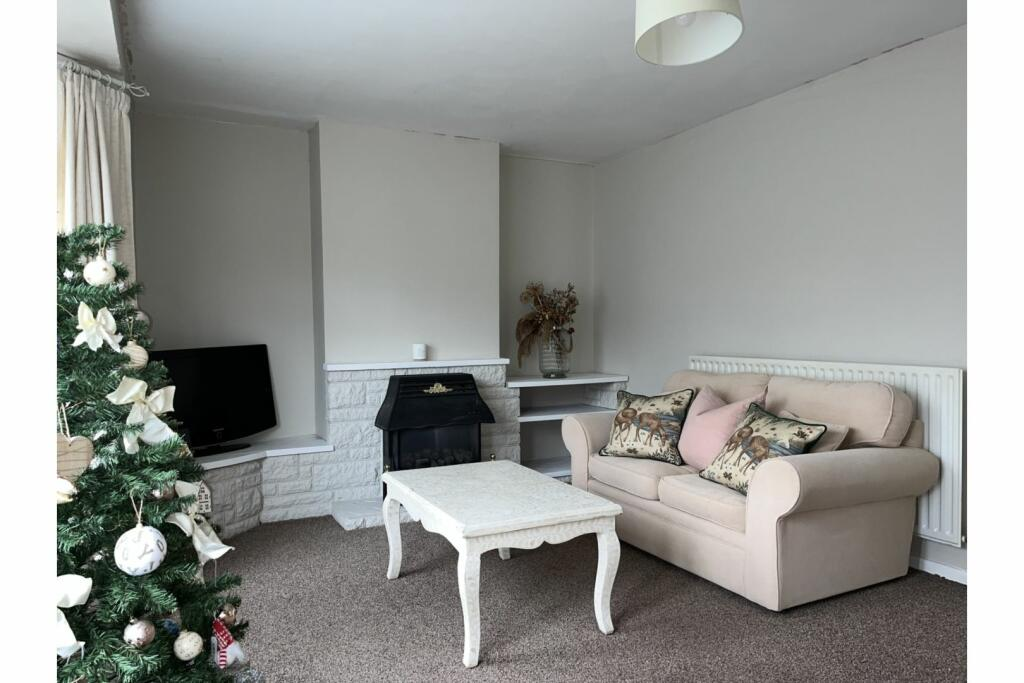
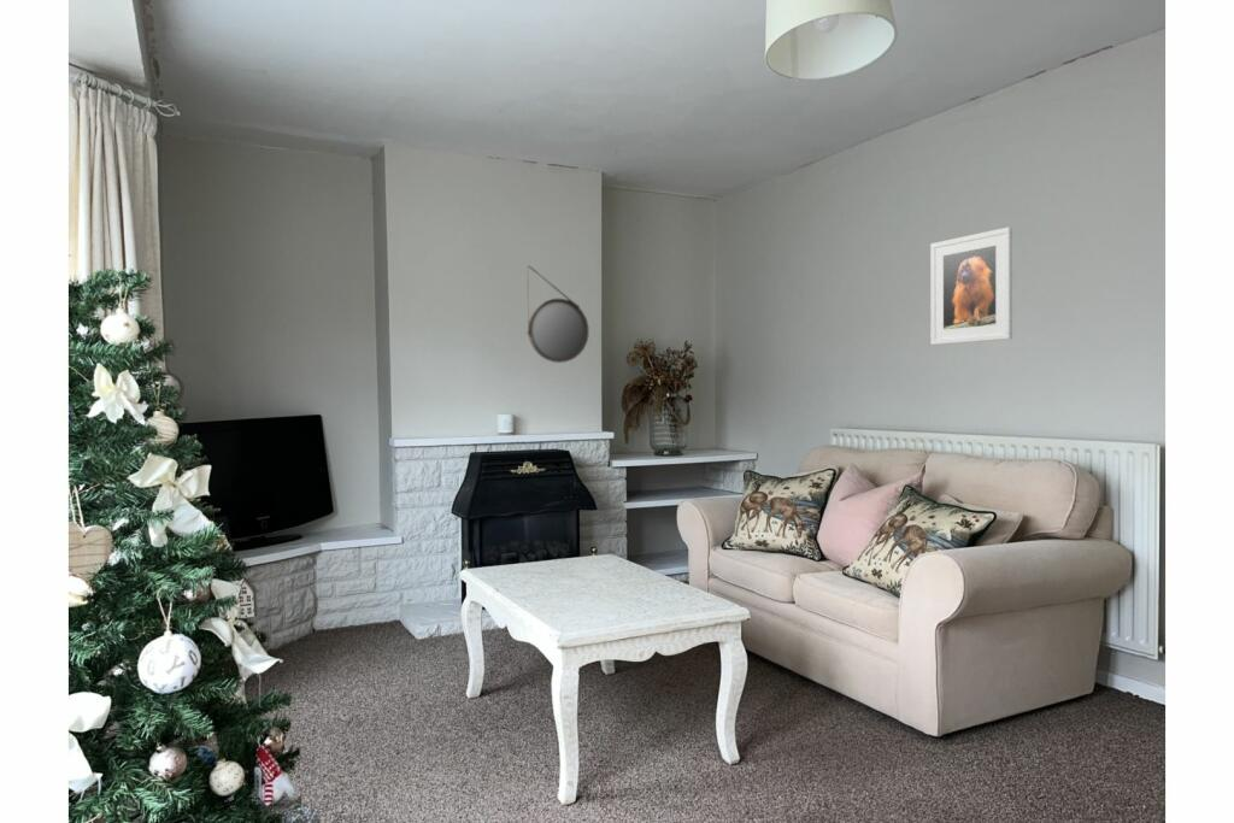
+ home mirror [525,265,590,364]
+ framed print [929,227,1013,346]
